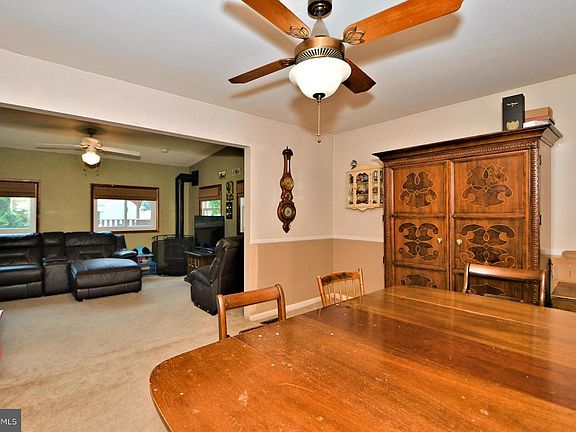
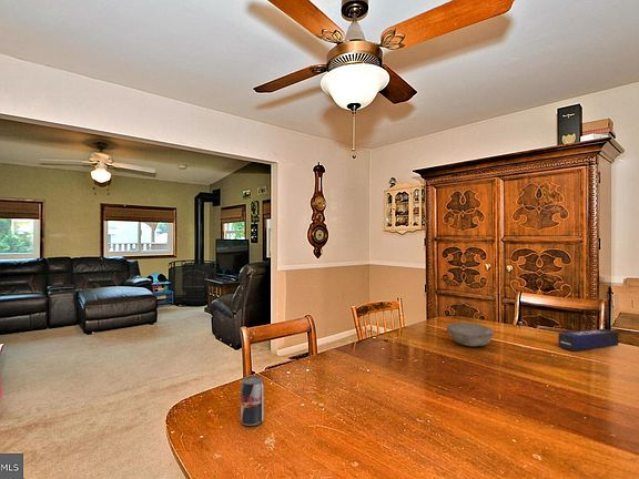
+ beverage can [240,375,265,427]
+ tissue box [557,328,619,351]
+ bowl [446,322,495,347]
